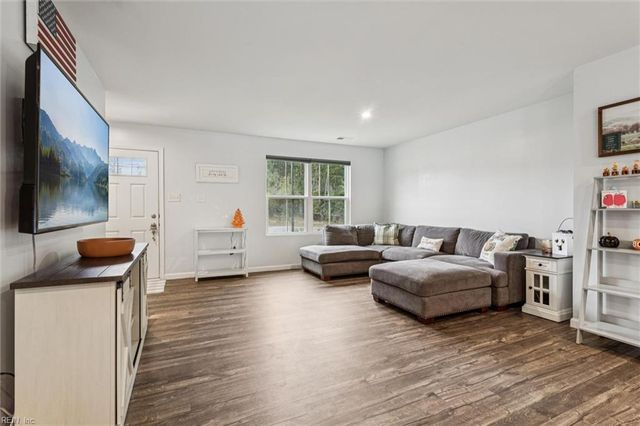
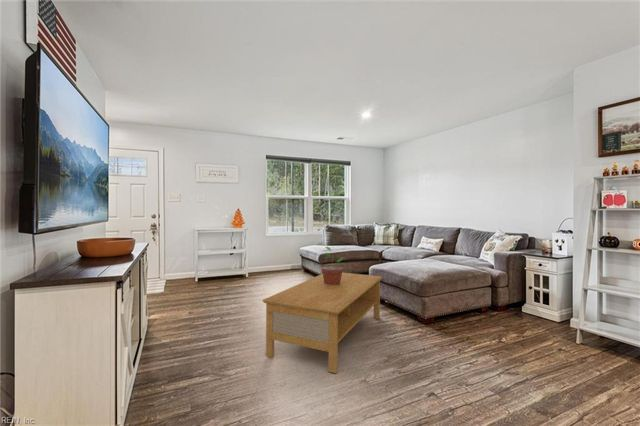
+ potted plant [321,246,345,285]
+ coffee table [261,272,383,374]
